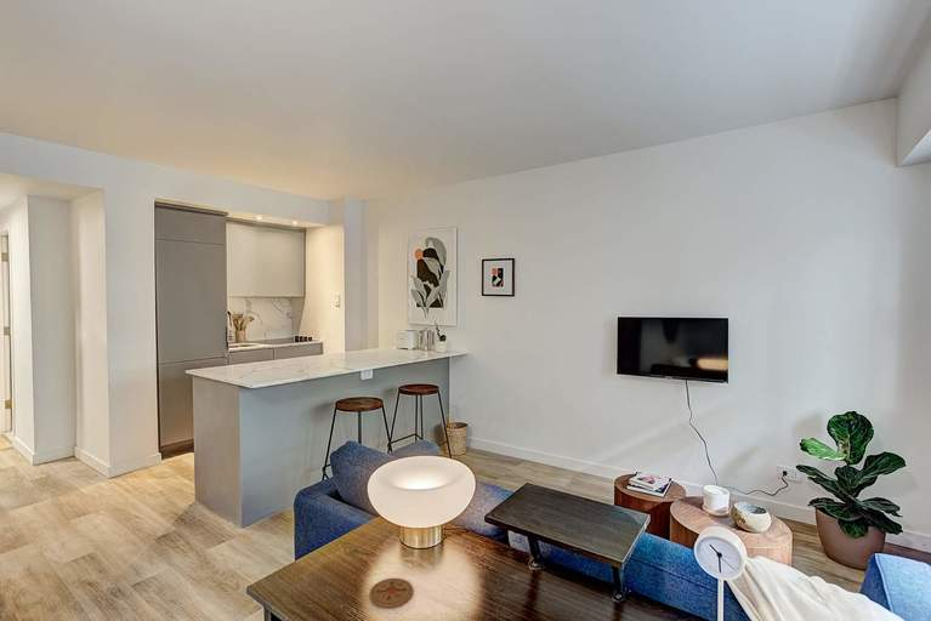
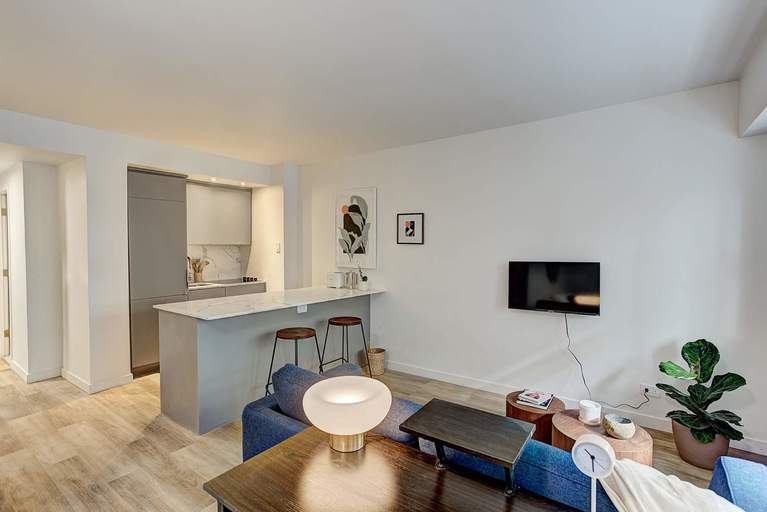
- coaster [369,577,414,609]
